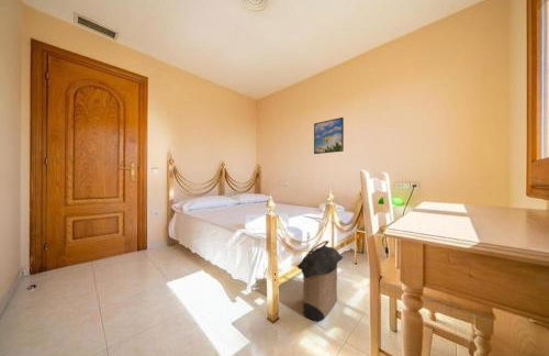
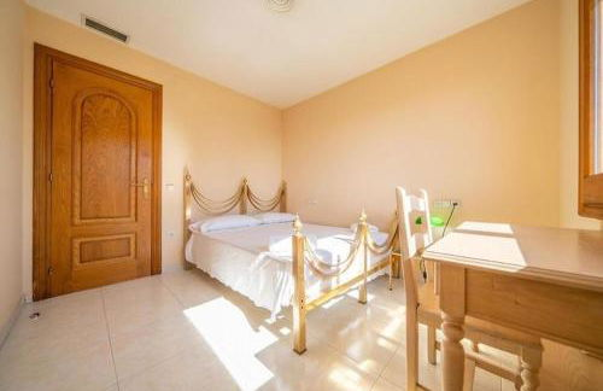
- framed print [313,116,345,155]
- laundry hamper [296,240,345,322]
